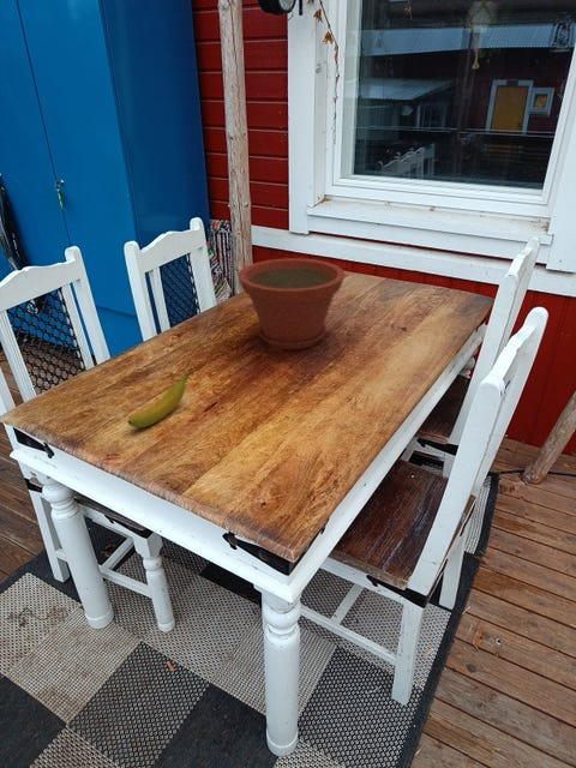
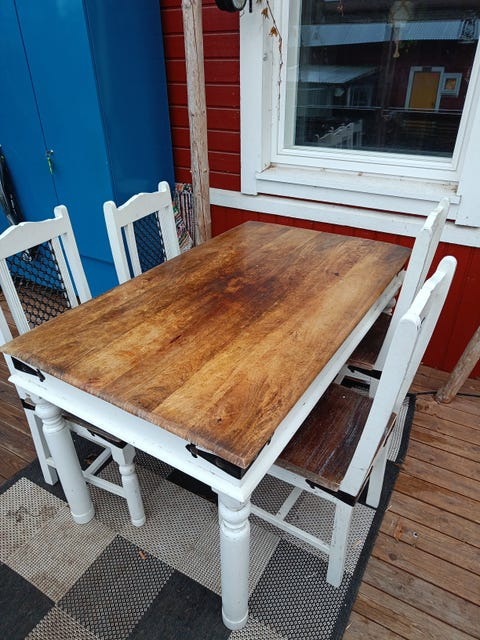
- plant pot [236,257,346,350]
- banana [127,373,190,428]
